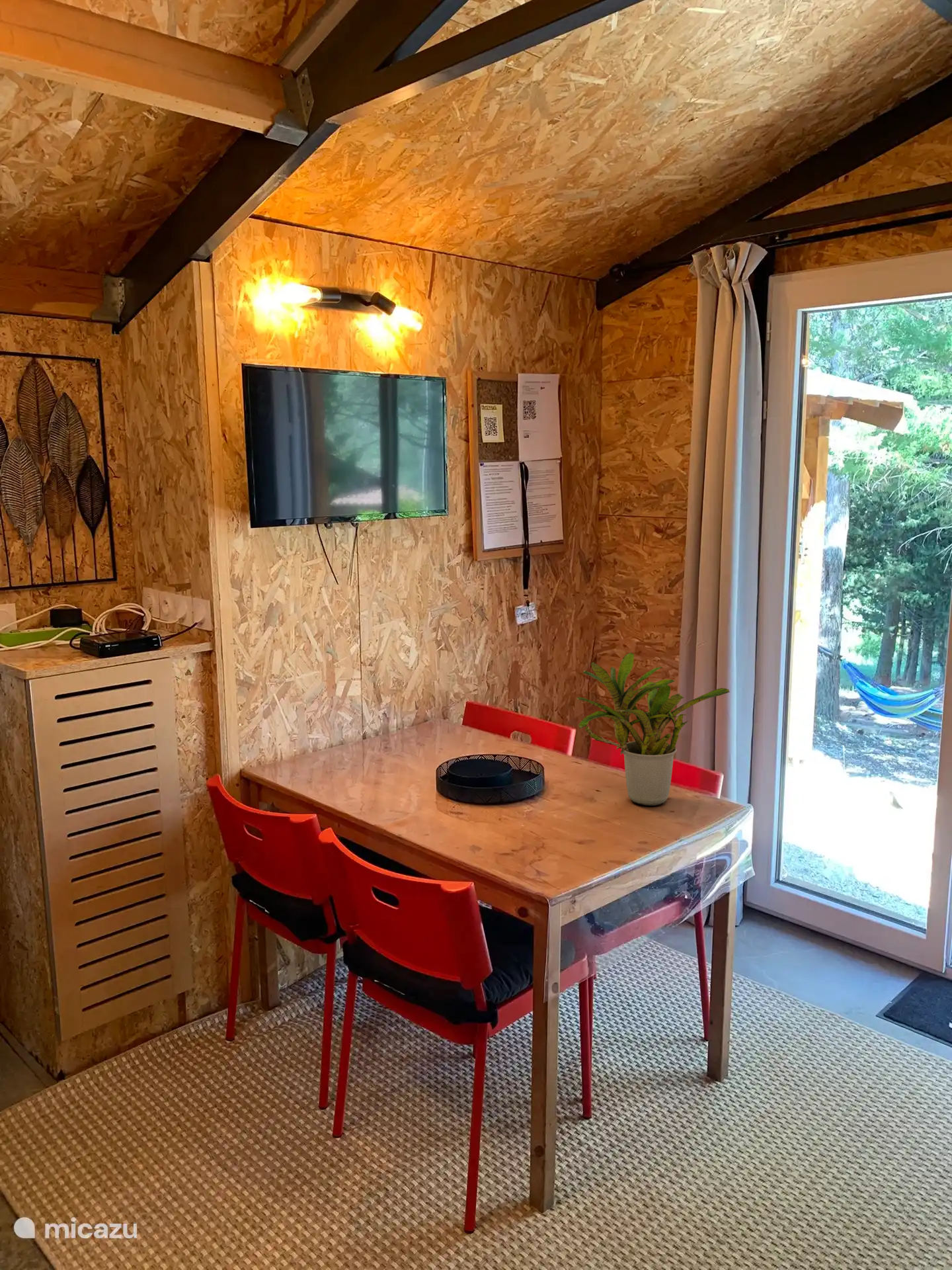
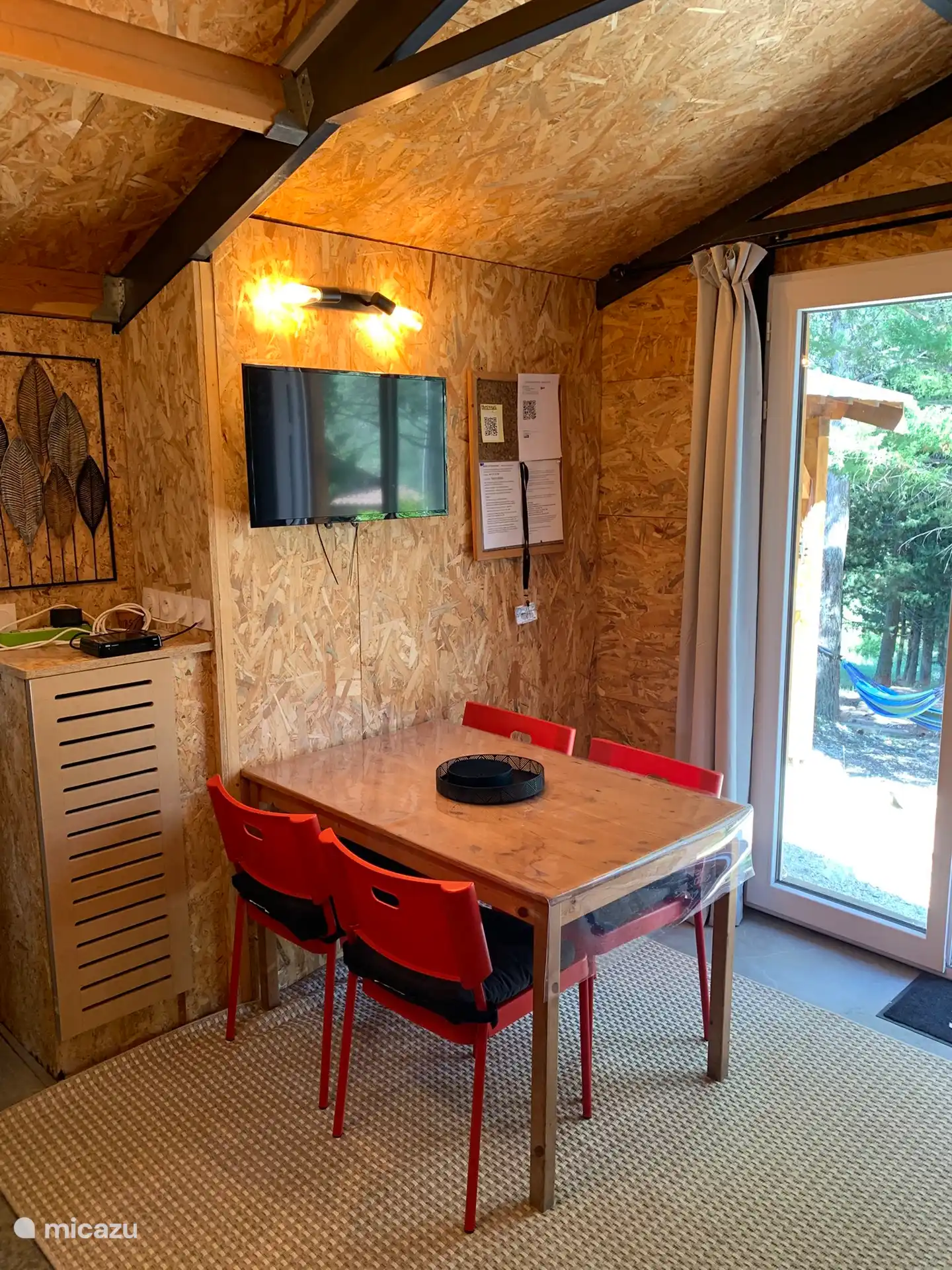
- potted plant [576,652,730,806]
